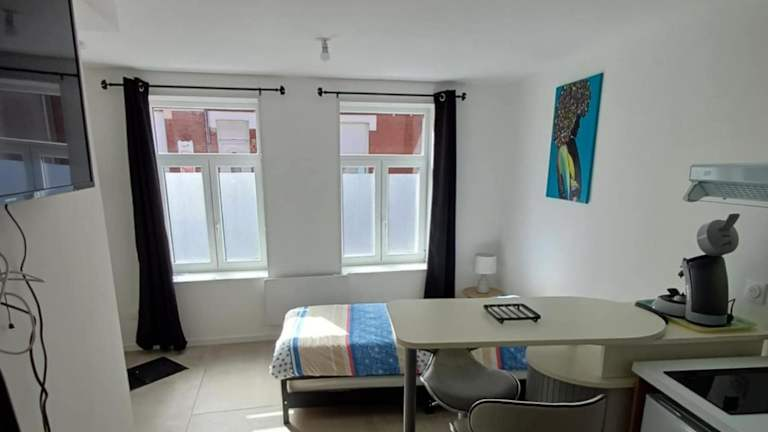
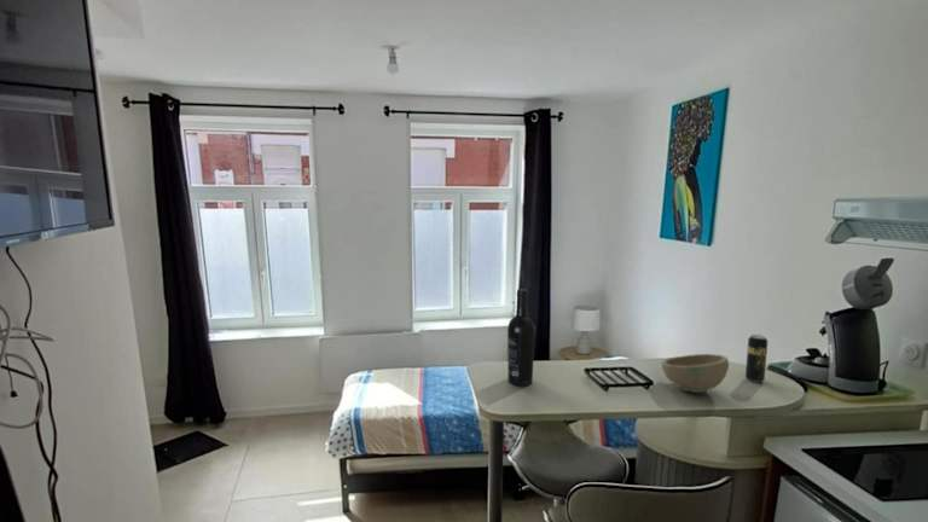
+ wine bottle [506,288,536,388]
+ bowl [660,353,730,394]
+ beverage can [744,332,768,383]
